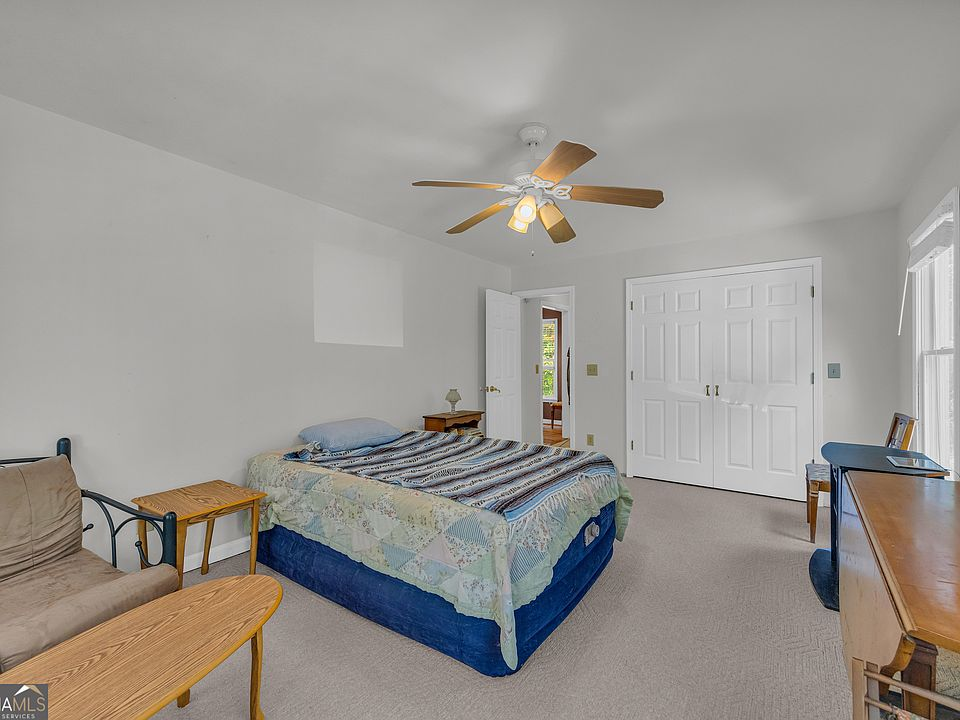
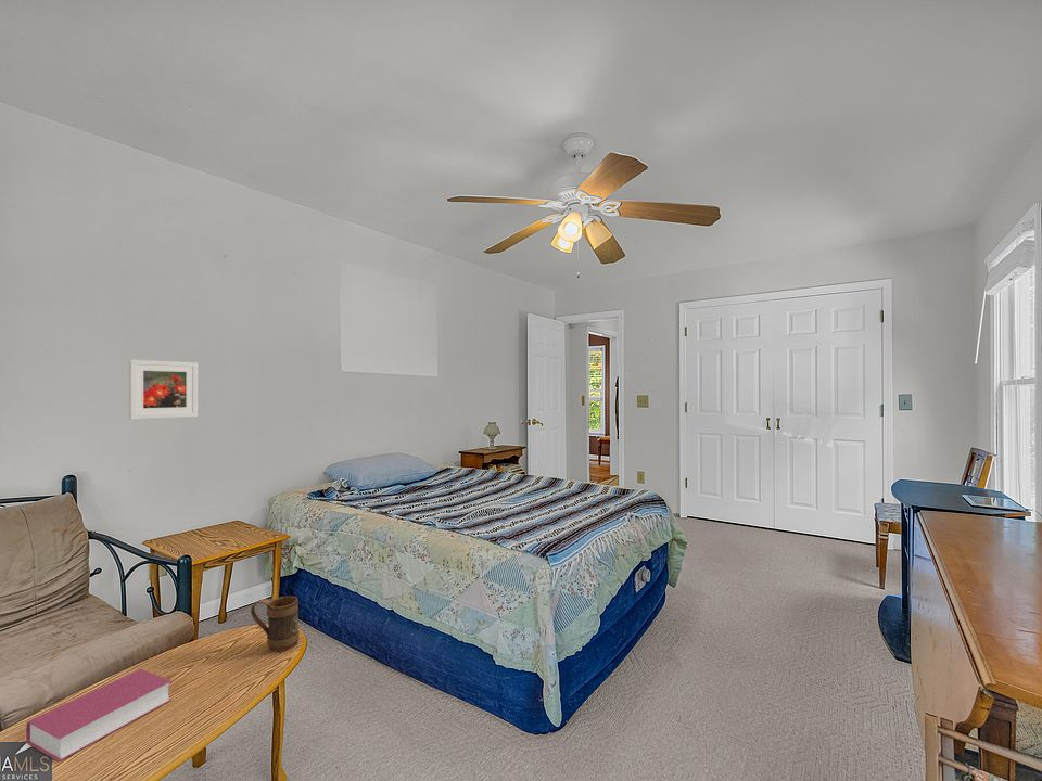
+ mug [250,596,301,652]
+ book [25,668,173,763]
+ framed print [128,358,199,421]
